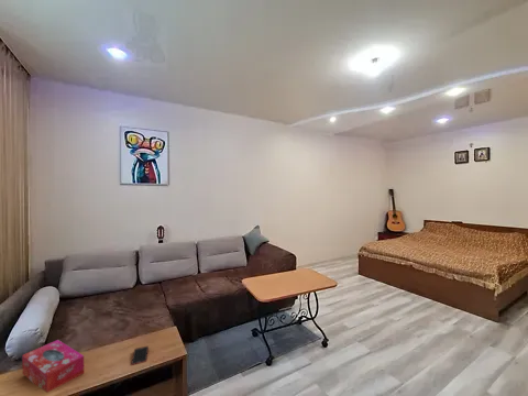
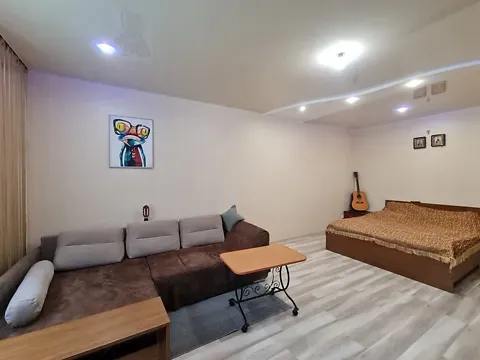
- tissue box [21,339,85,394]
- cell phone [130,345,150,366]
